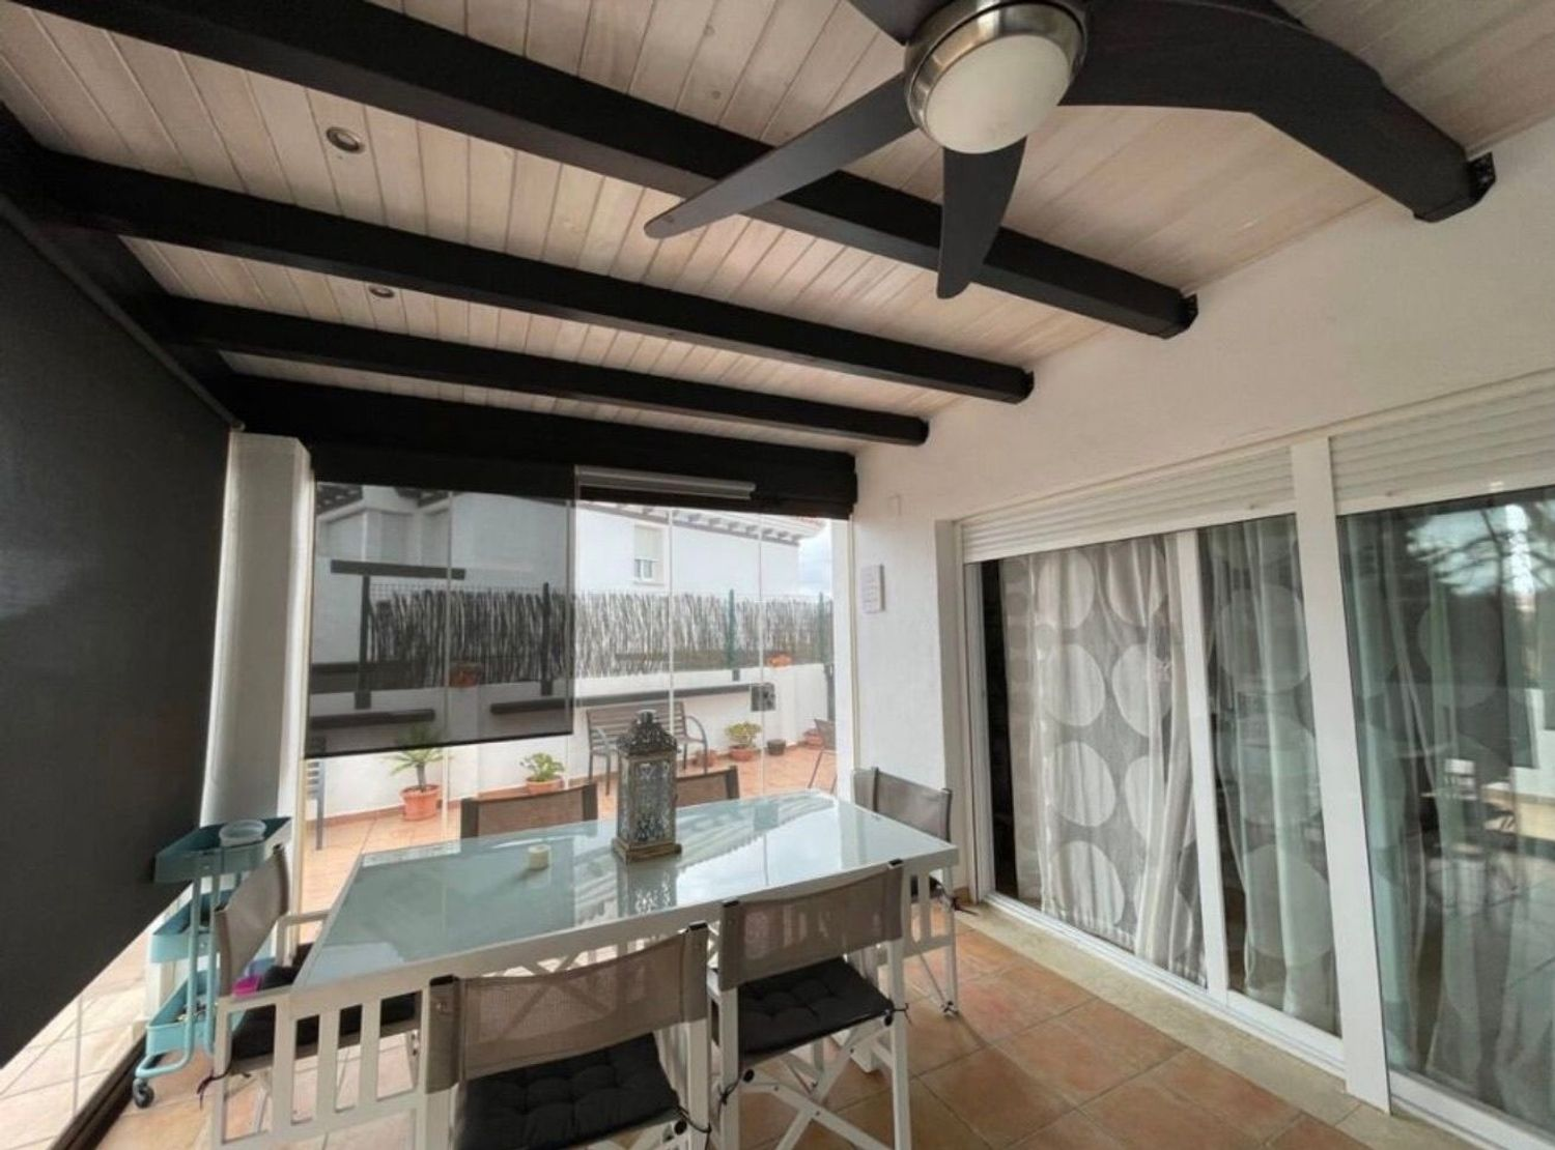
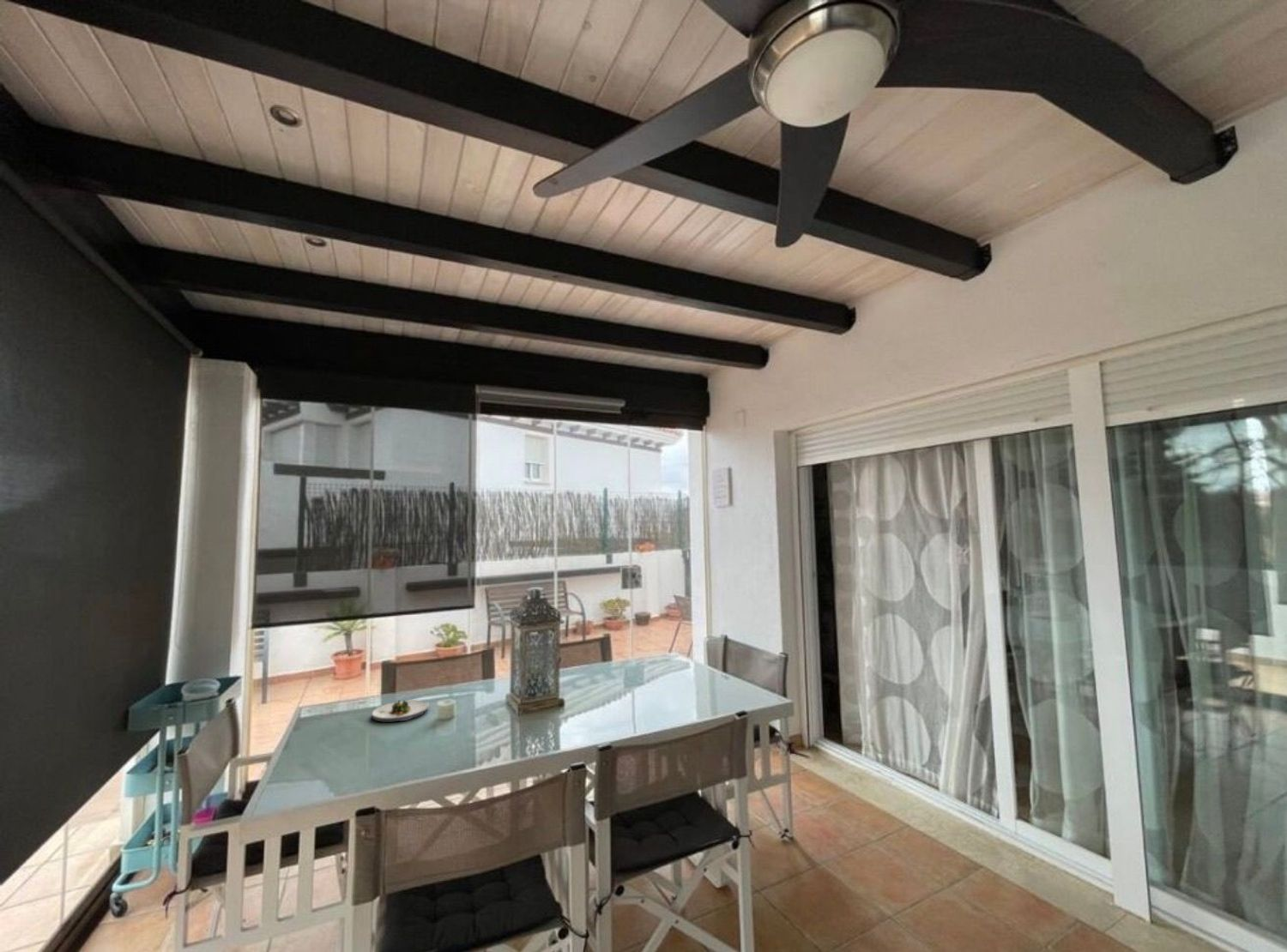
+ salad plate [371,699,430,723]
